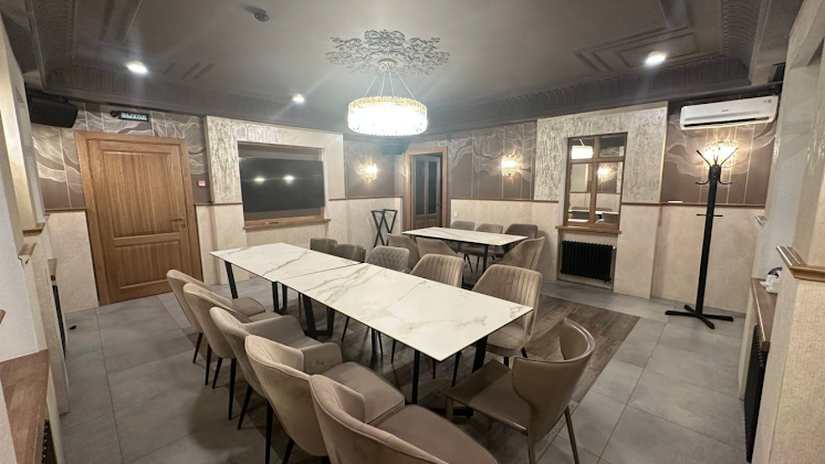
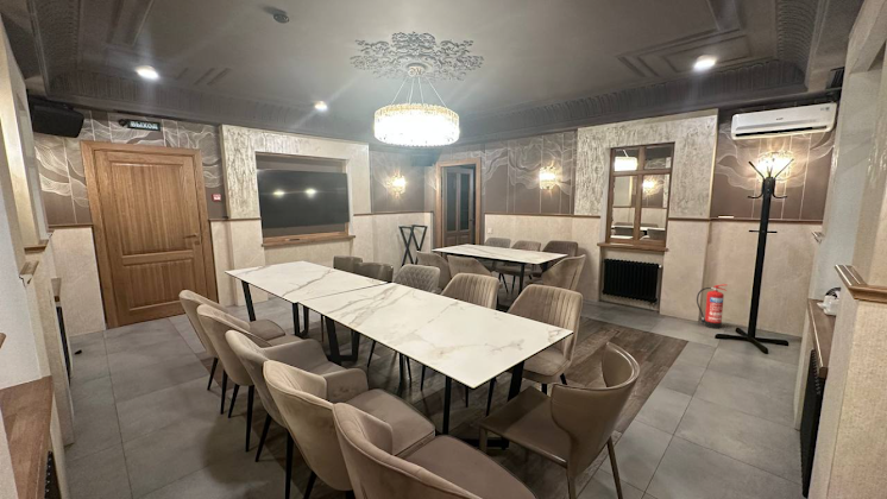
+ fire extinguisher [696,283,728,329]
